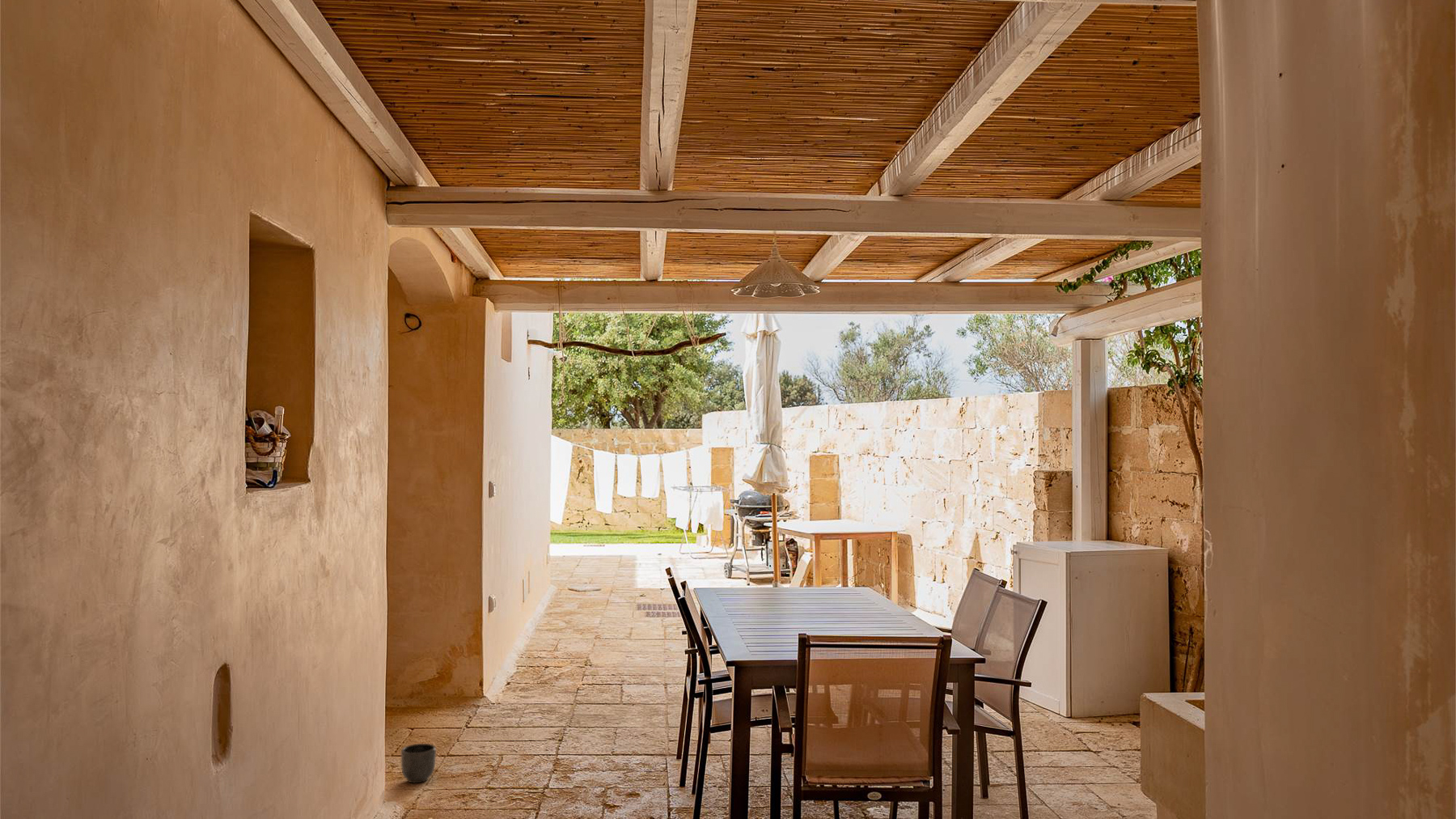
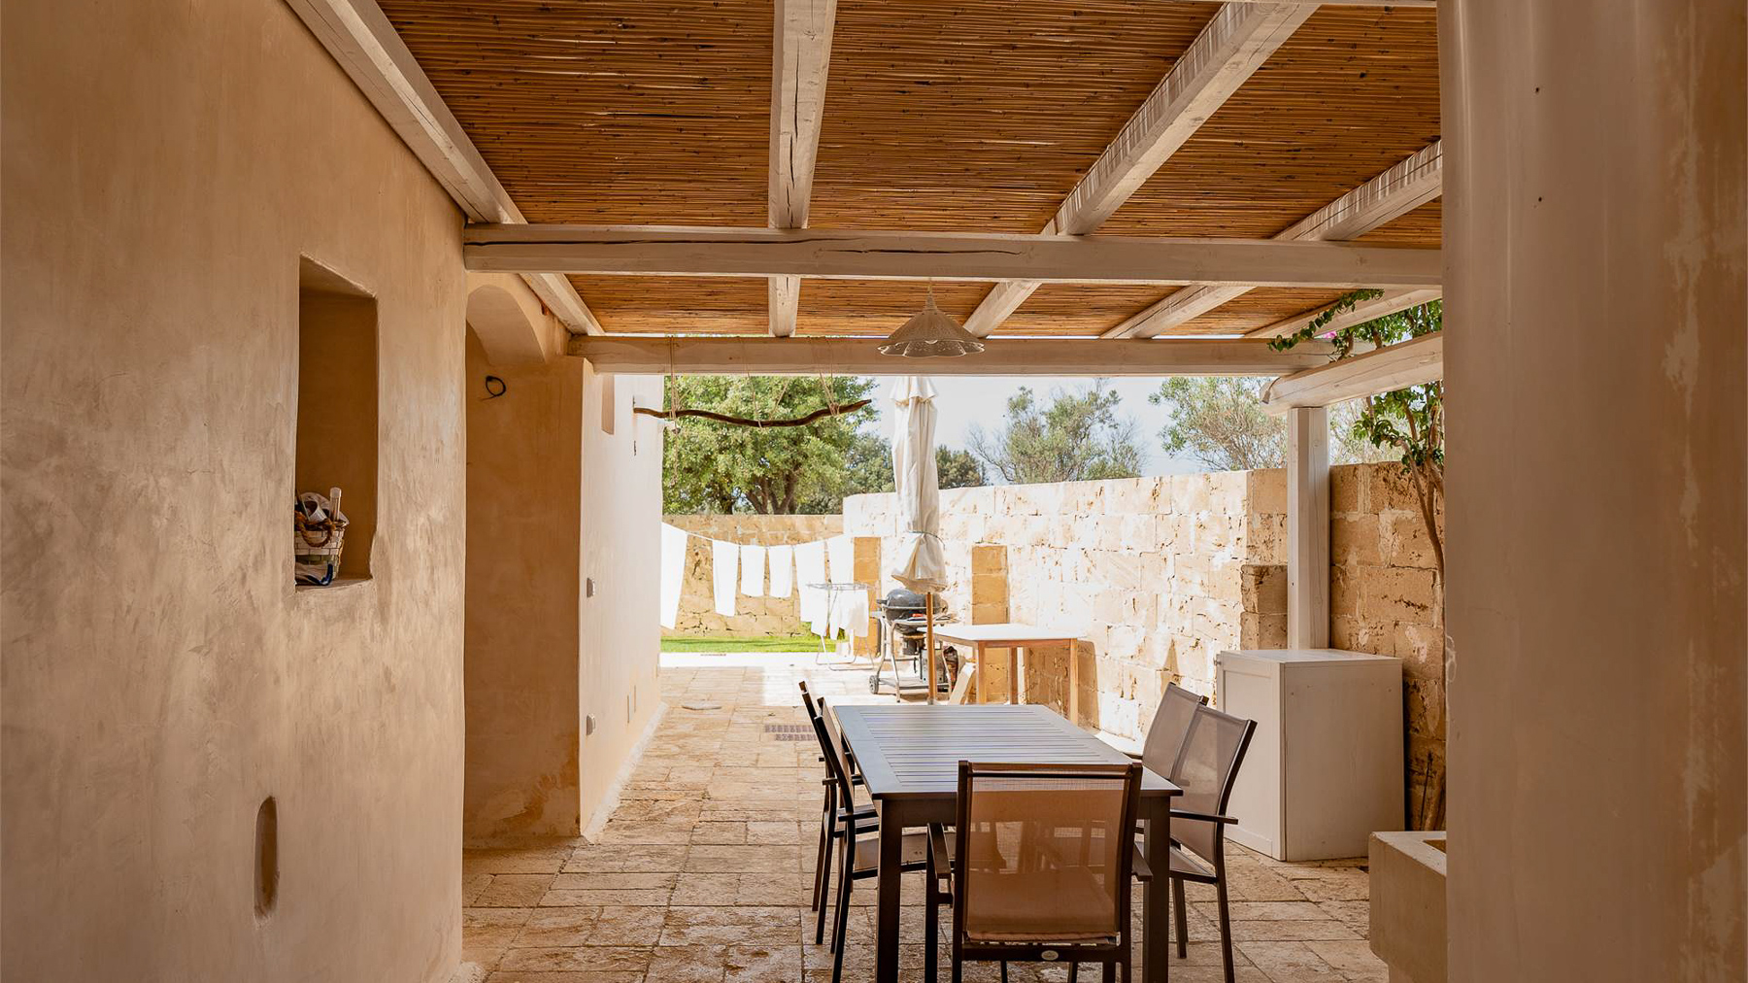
- planter [400,743,437,784]
